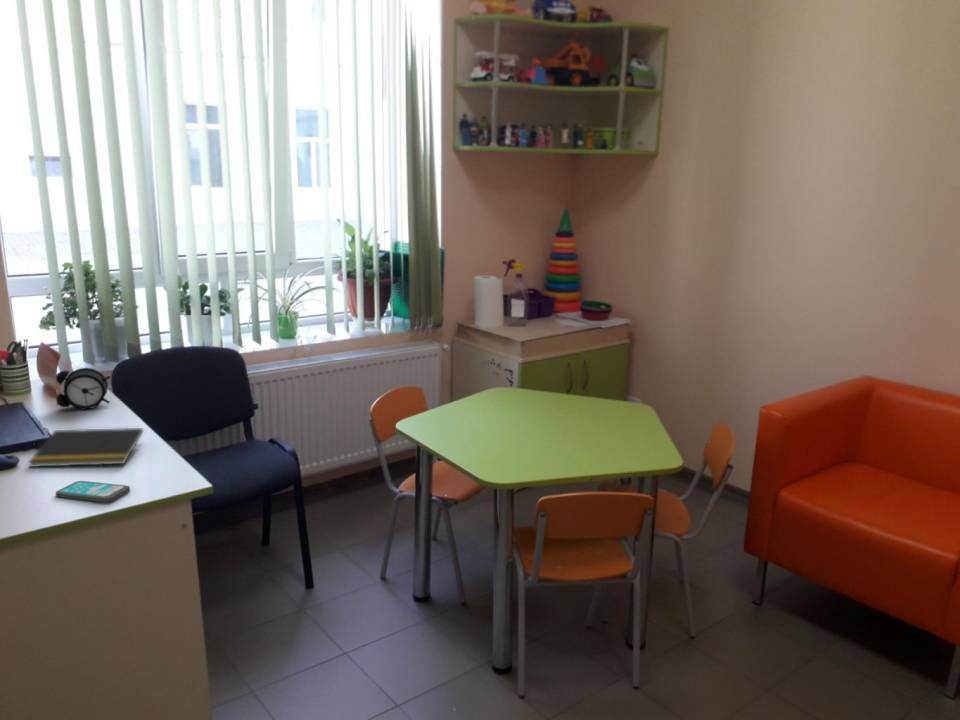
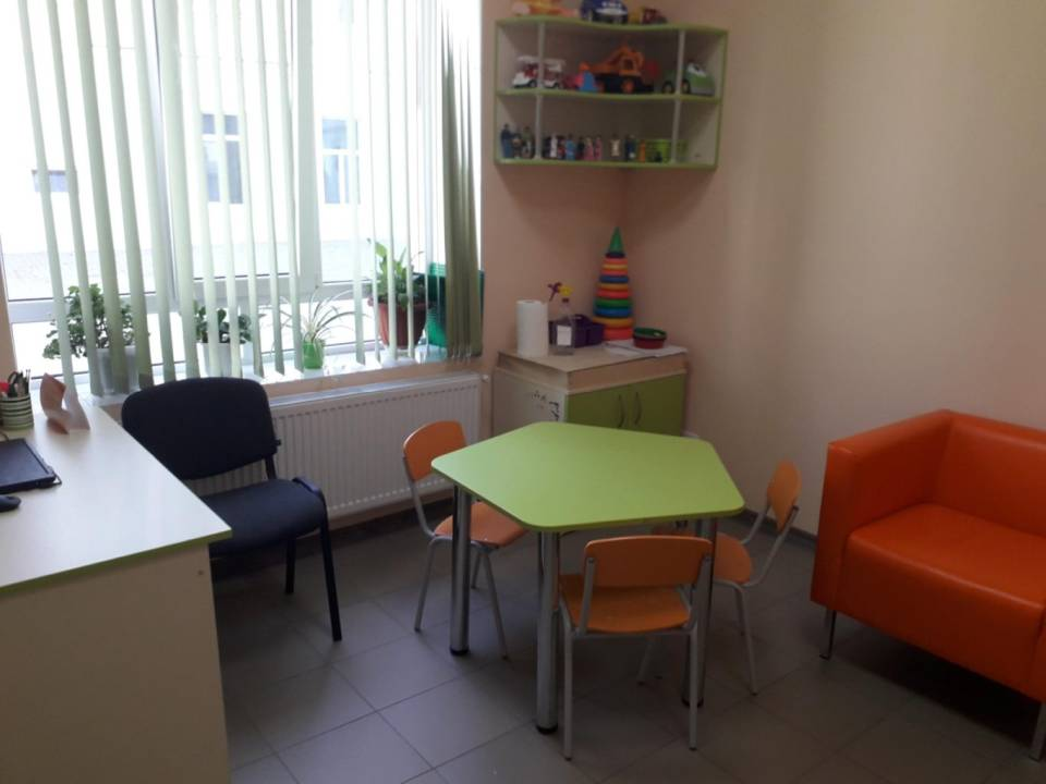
- notepad [27,427,144,468]
- alarm clock [55,367,111,411]
- smartphone [55,480,131,503]
